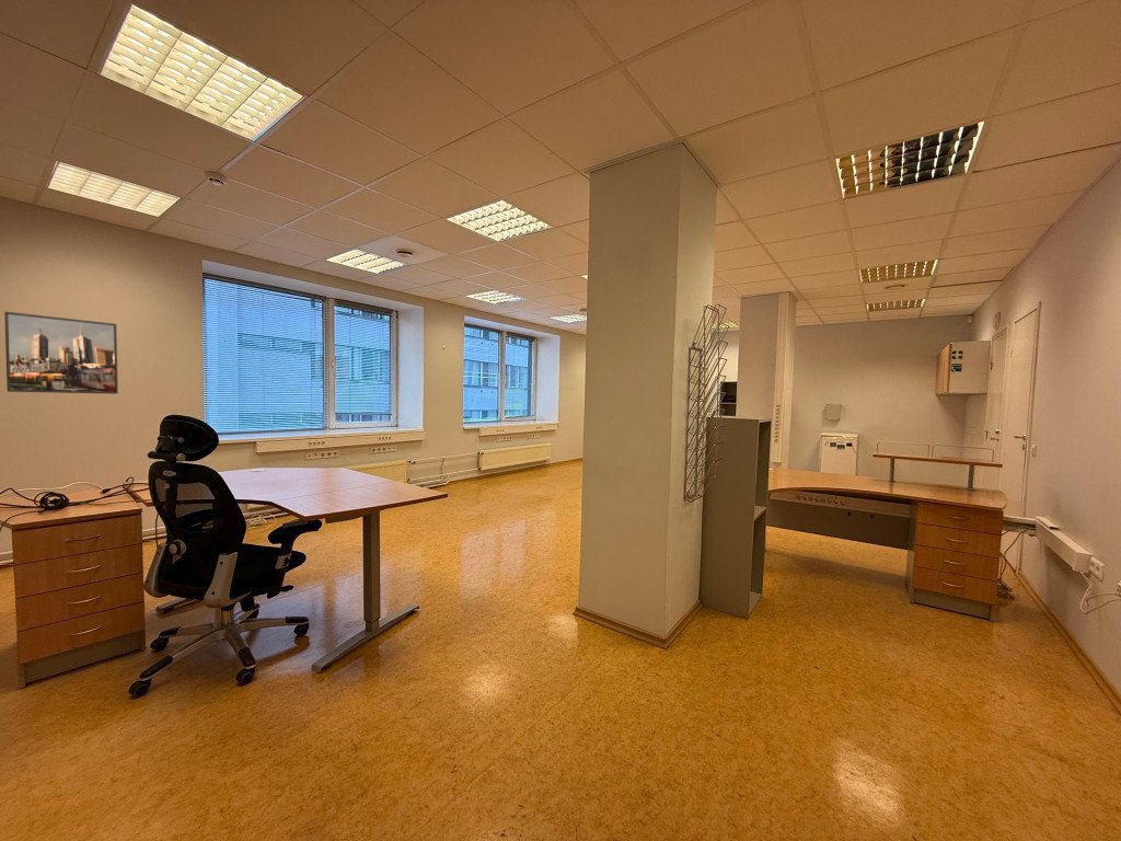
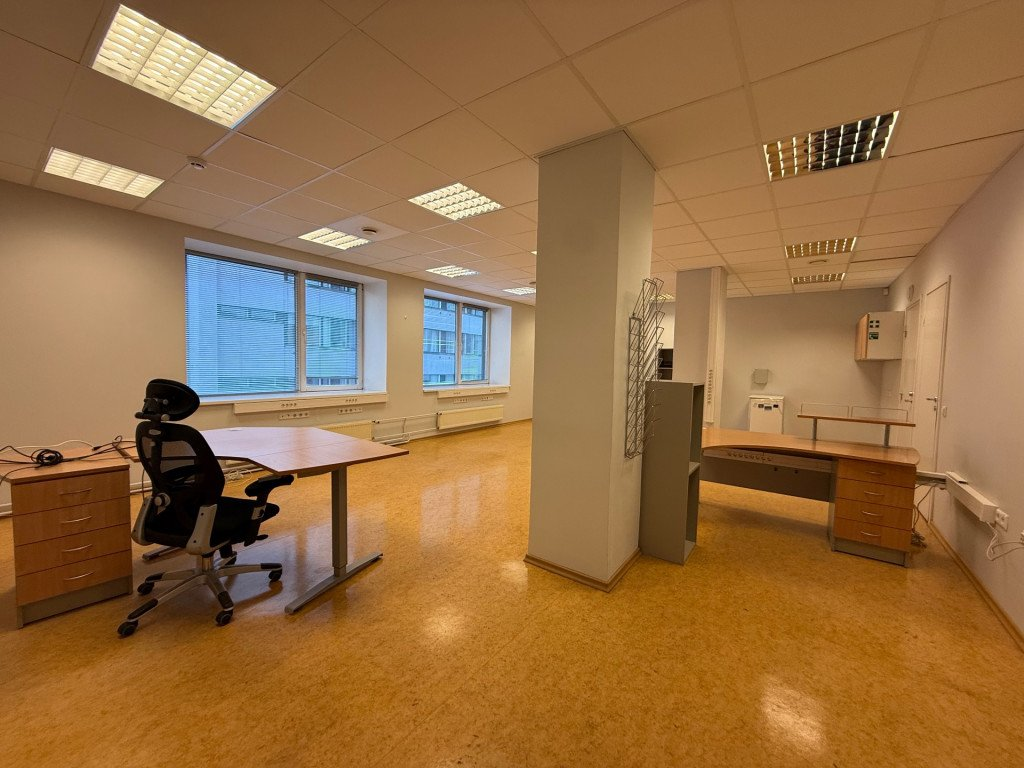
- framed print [3,311,119,395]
